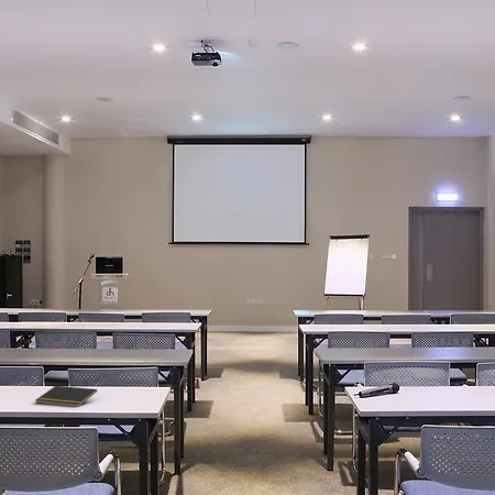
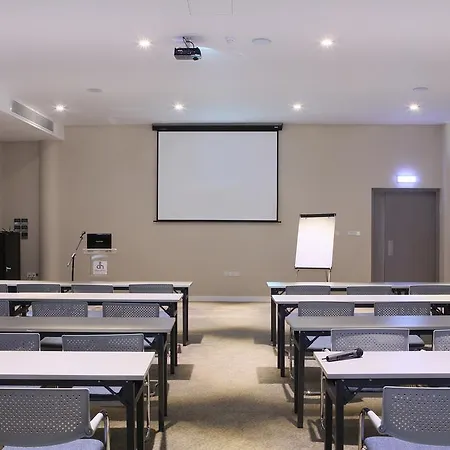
- notepad [34,385,98,408]
